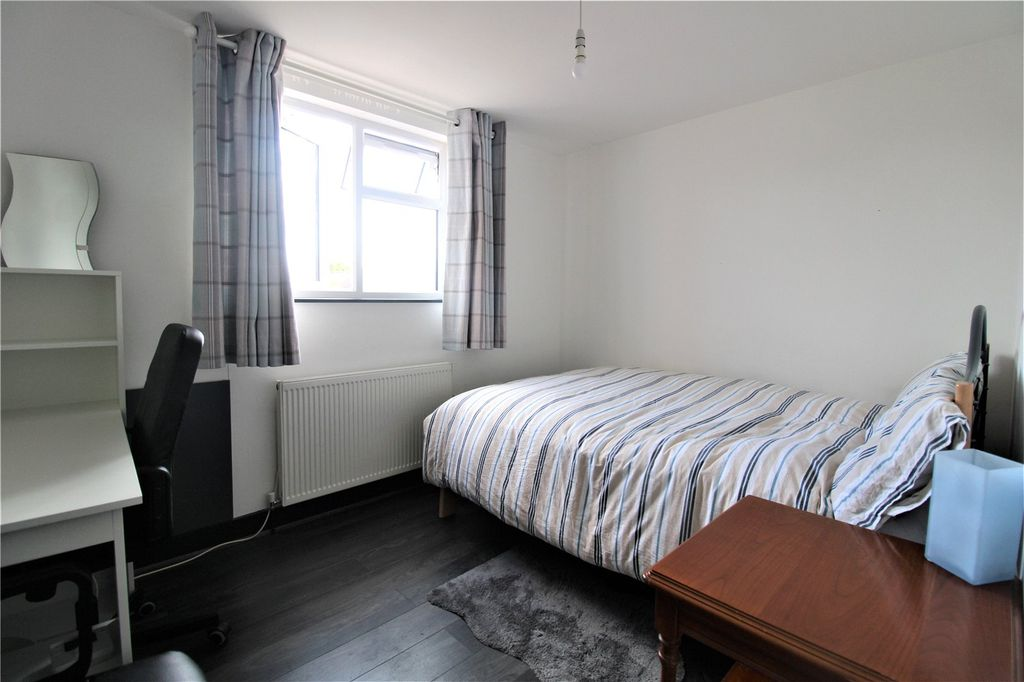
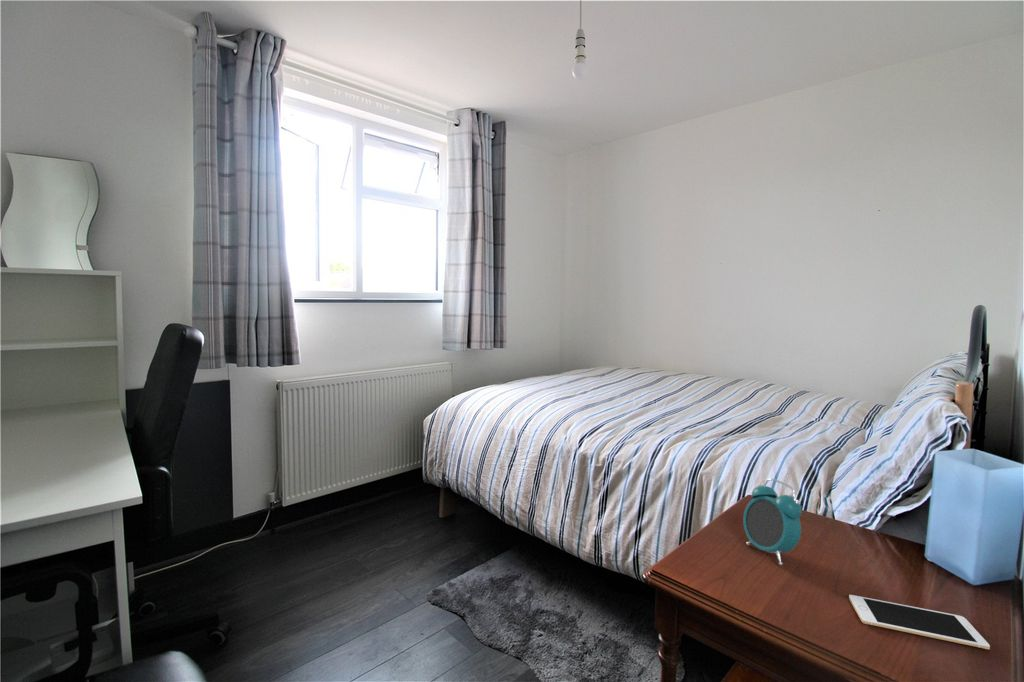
+ alarm clock [742,477,803,566]
+ cell phone [848,594,991,650]
